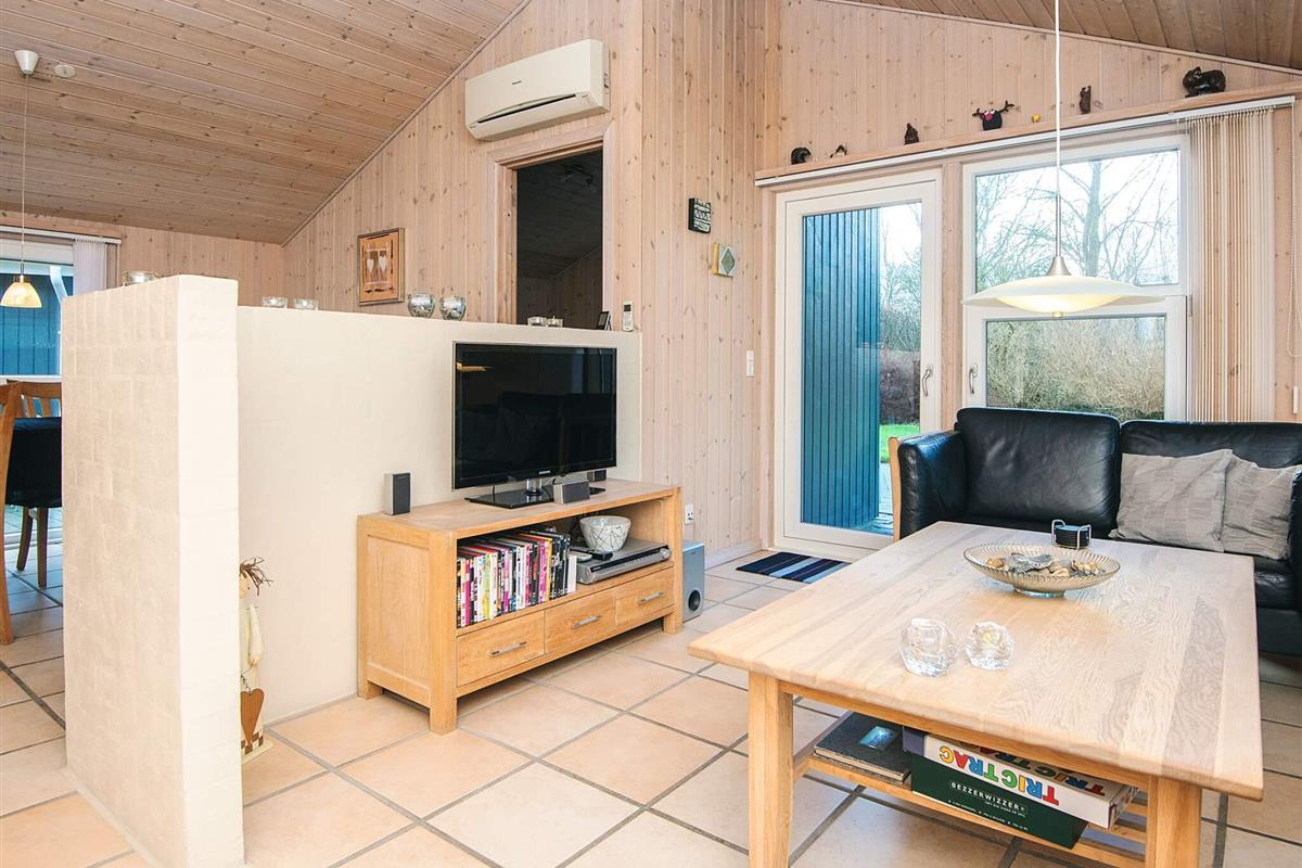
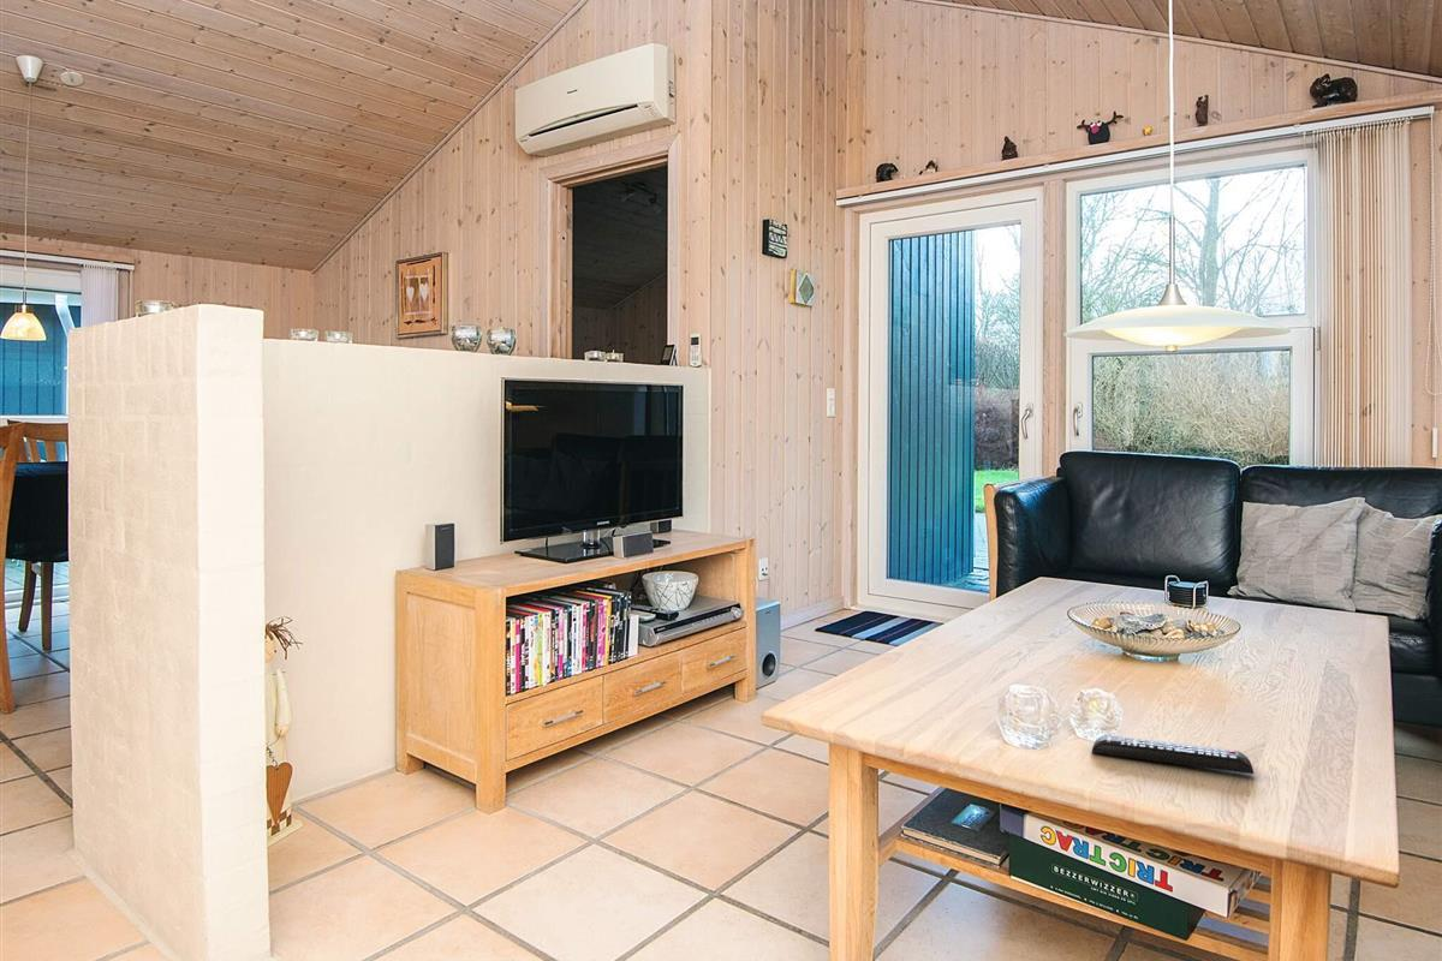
+ remote control [1091,734,1255,775]
